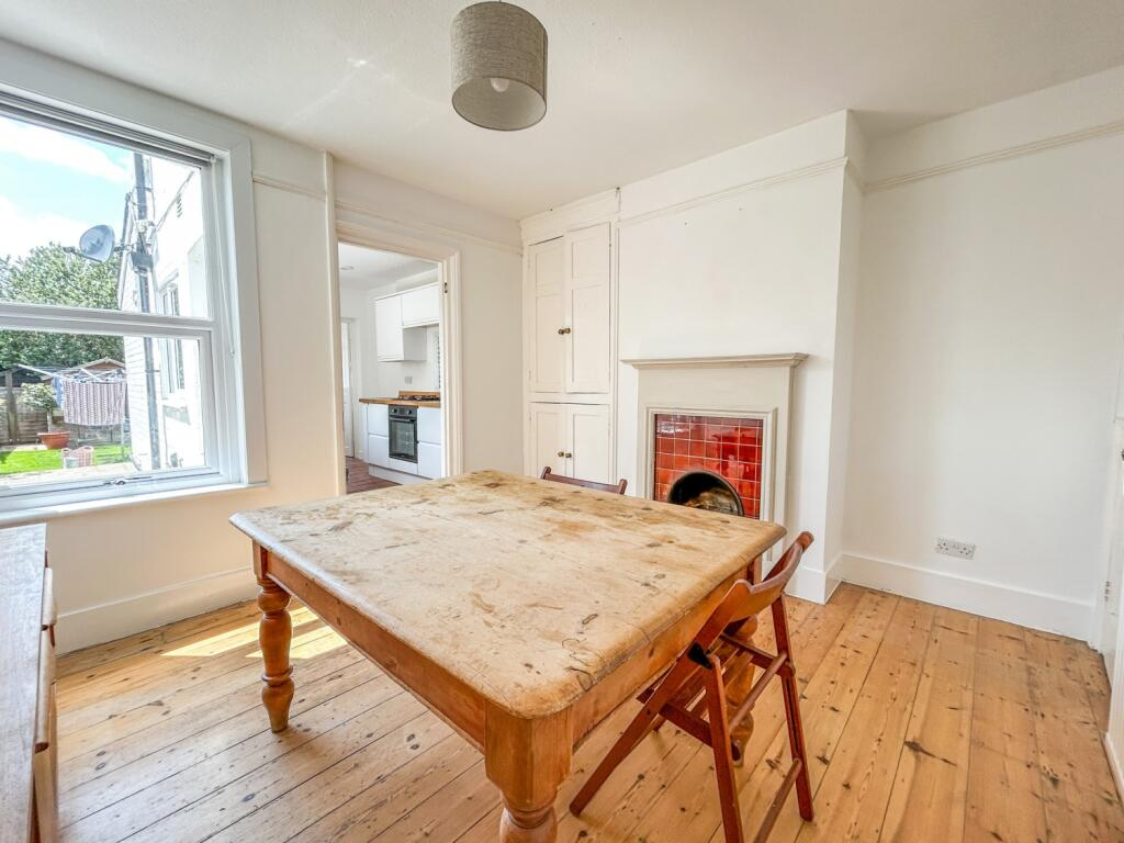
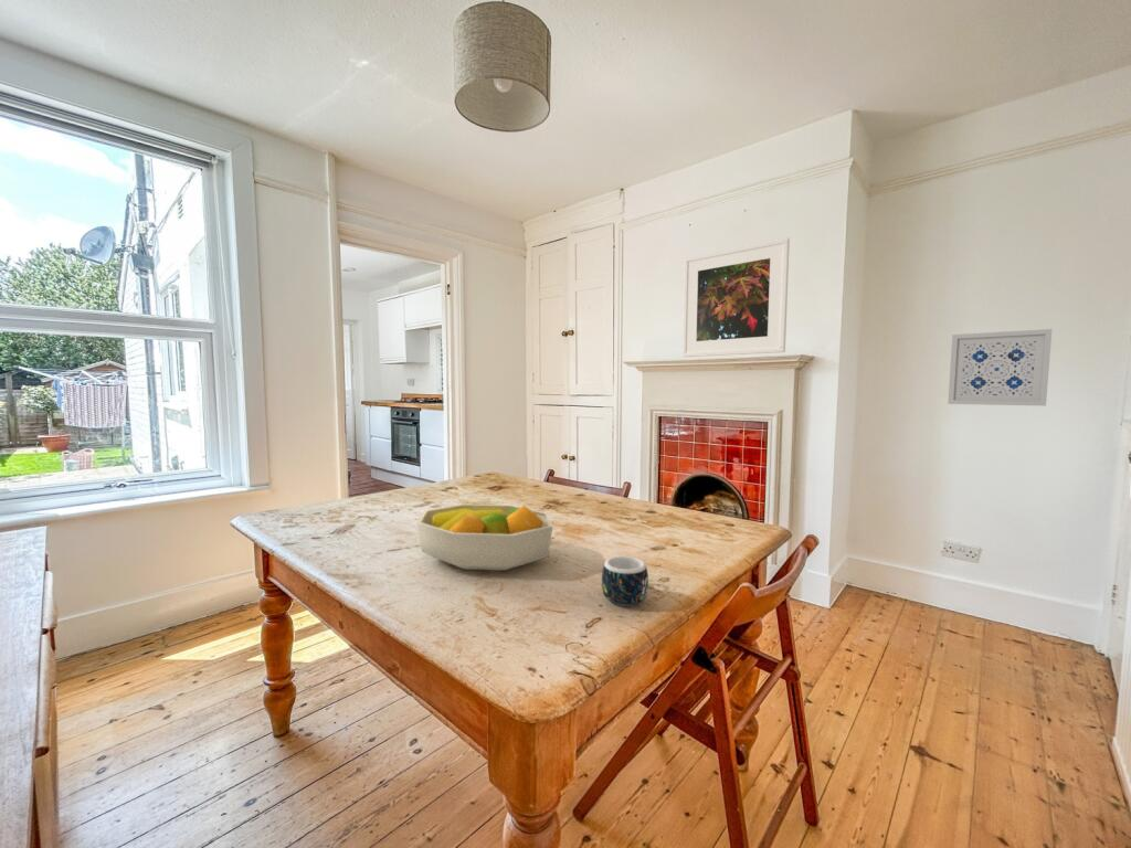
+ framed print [681,236,791,358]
+ mug [601,555,649,607]
+ fruit bowl [416,504,554,572]
+ wall art [947,328,1054,407]
